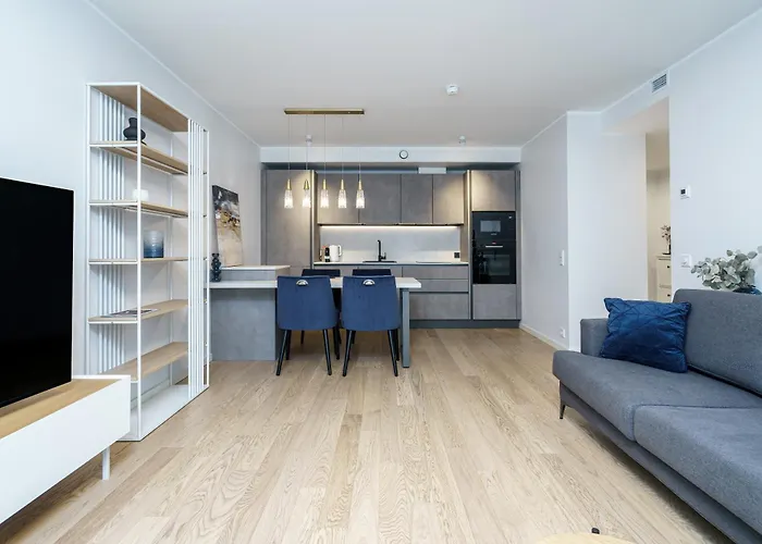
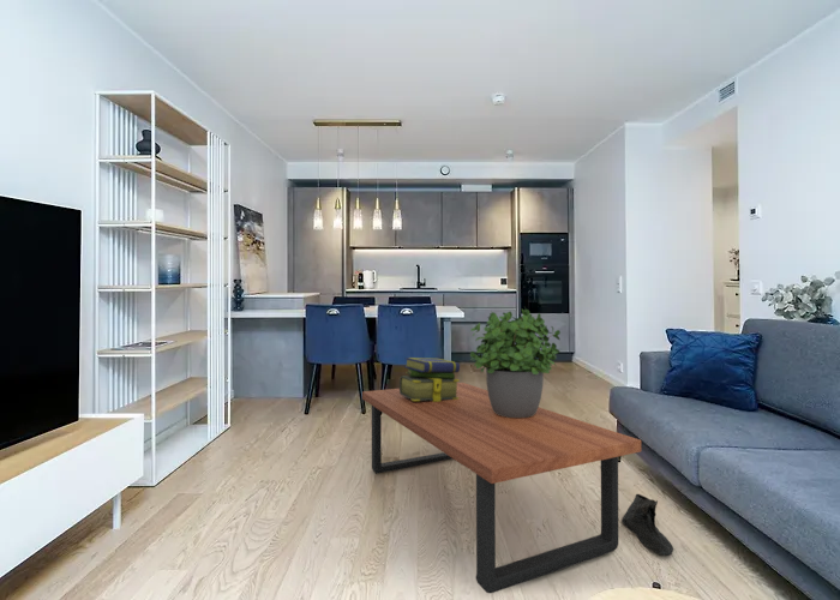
+ potted plant [467,305,562,418]
+ shoe [620,493,674,557]
+ coffee table [361,382,642,594]
+ stack of books [398,356,461,402]
